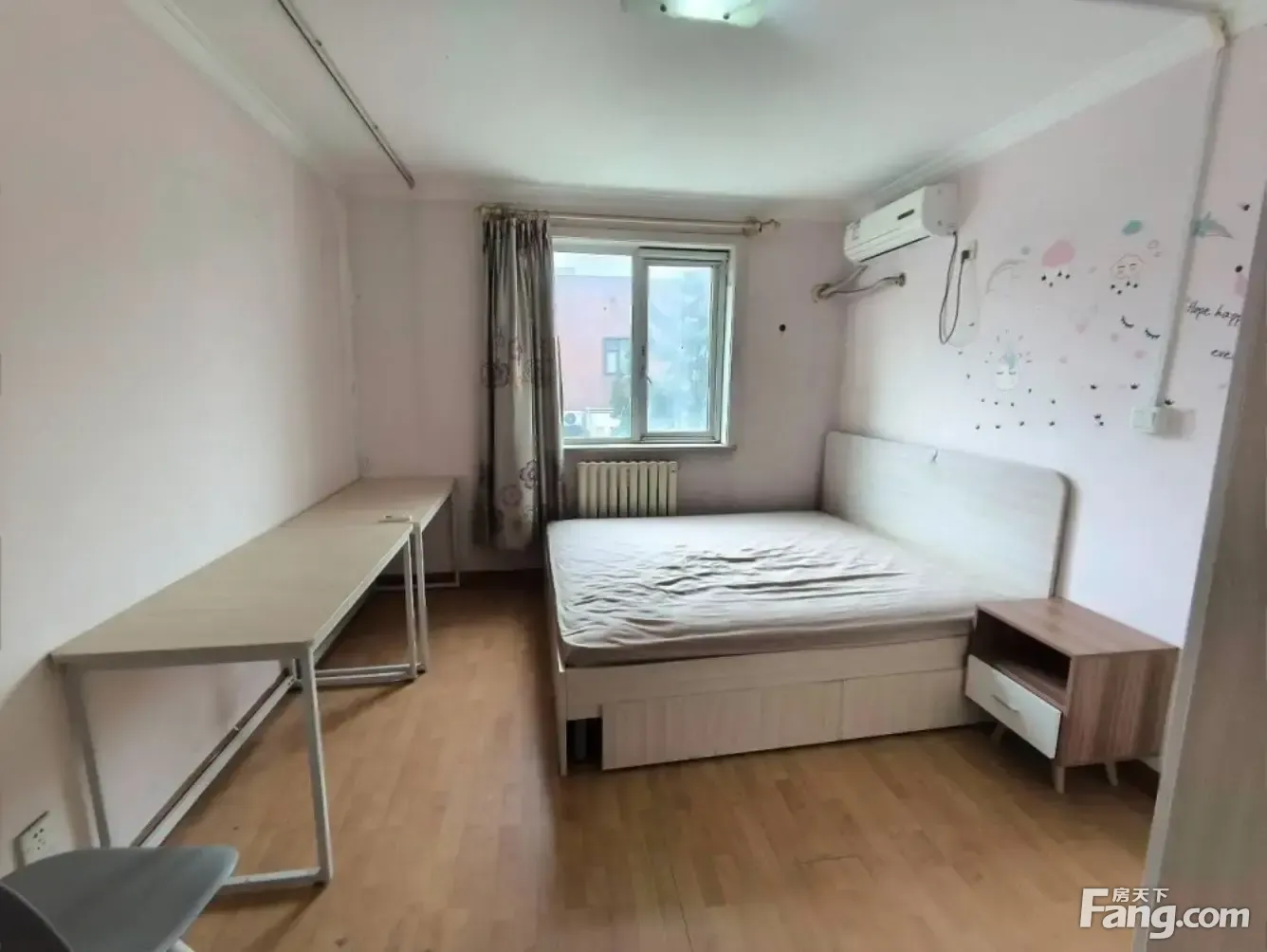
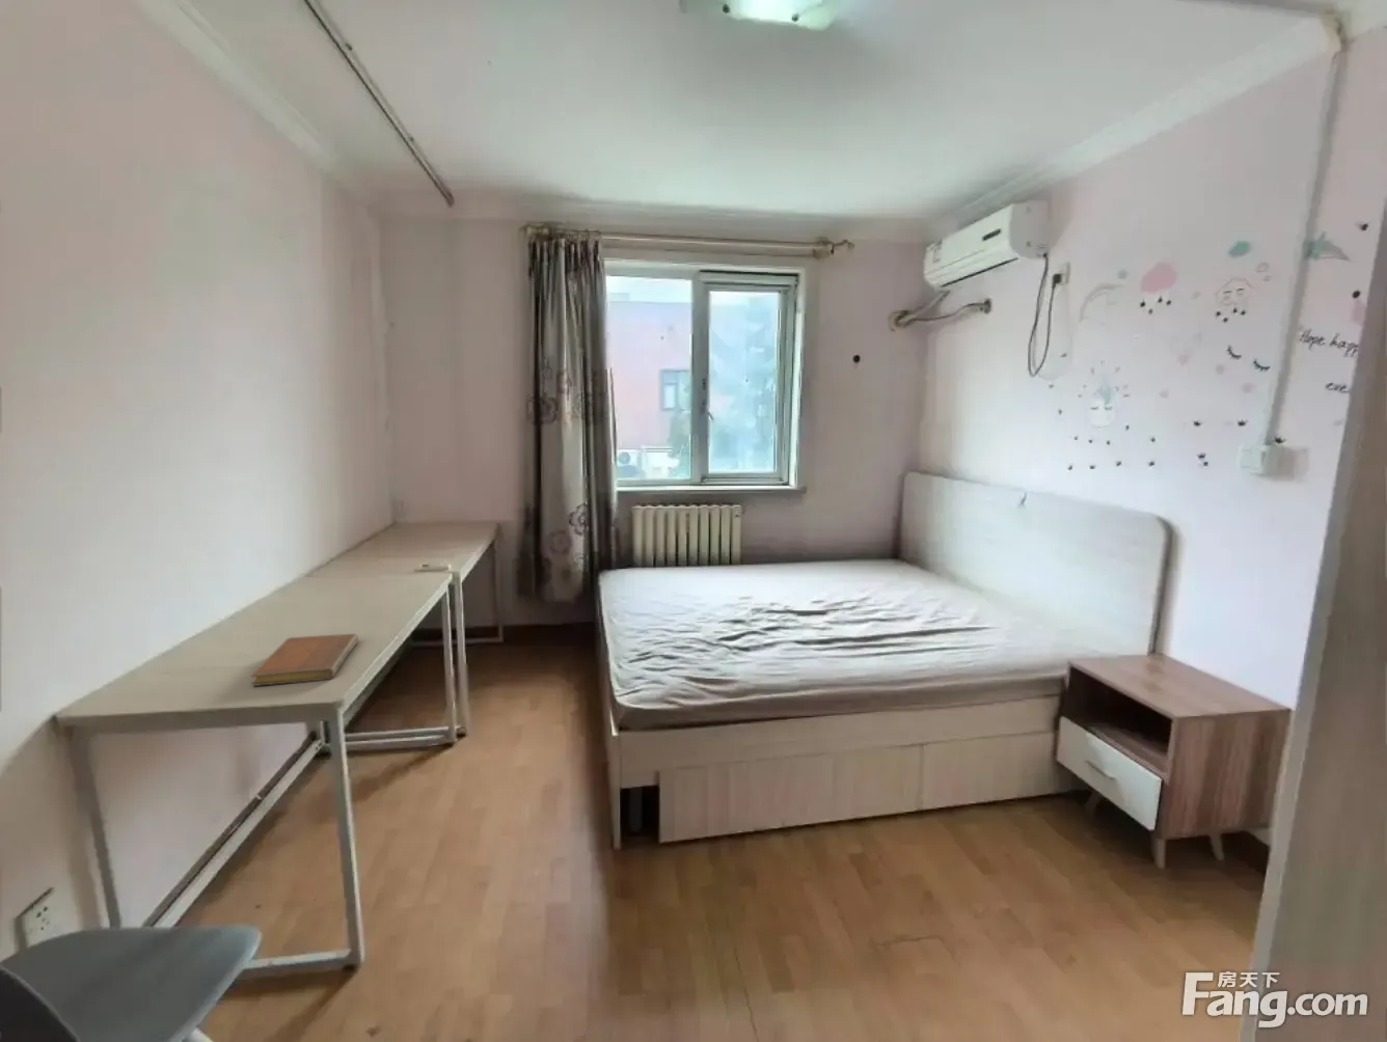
+ notebook [251,633,359,687]
